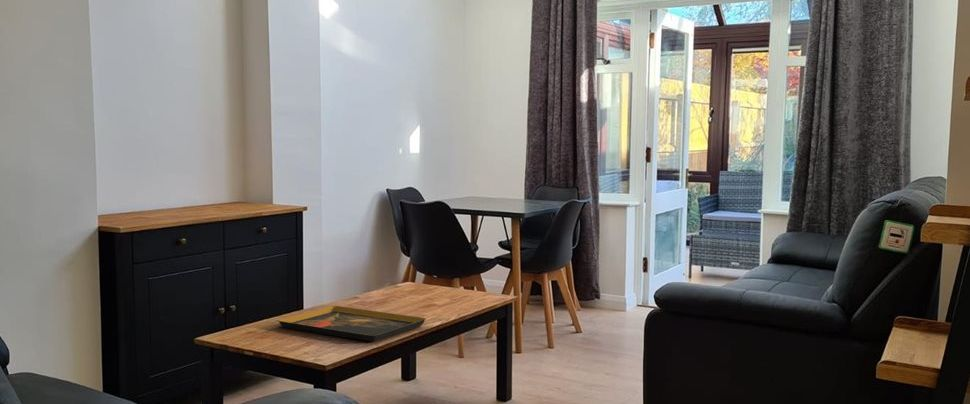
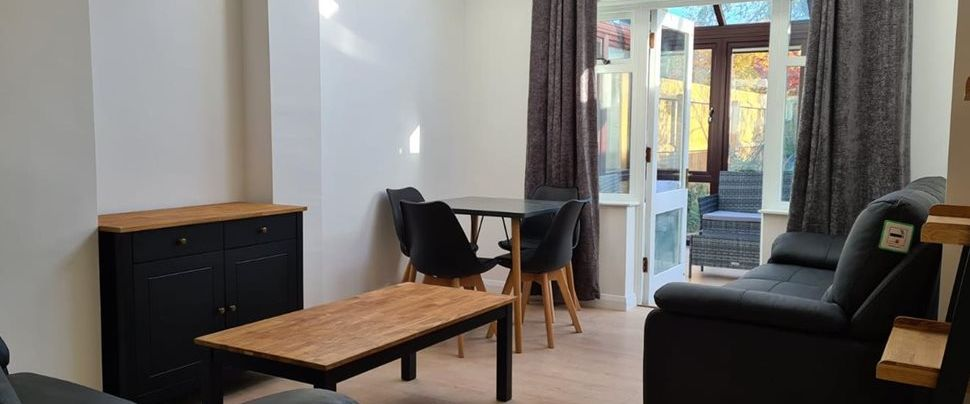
- decorative tray [277,305,427,343]
